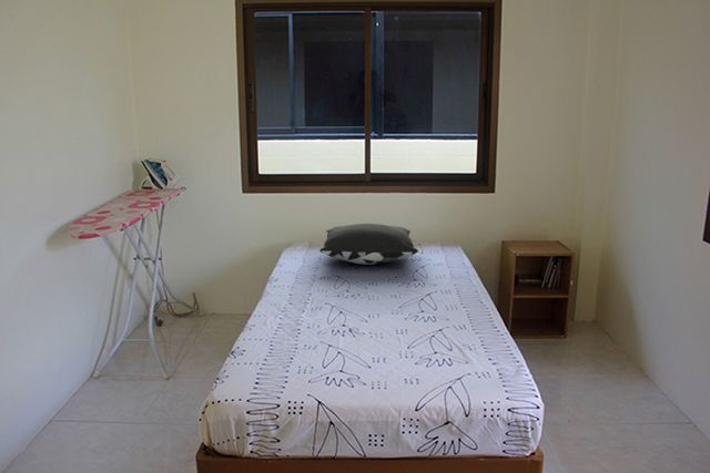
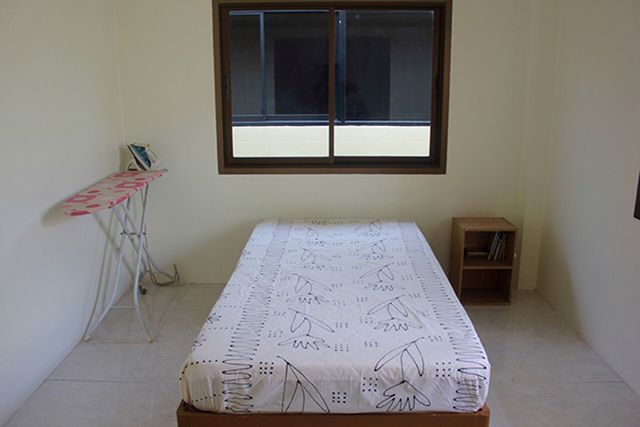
- pillow [318,223,419,266]
